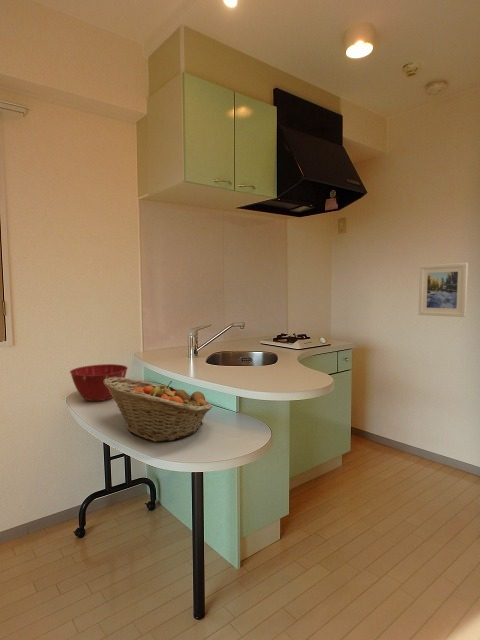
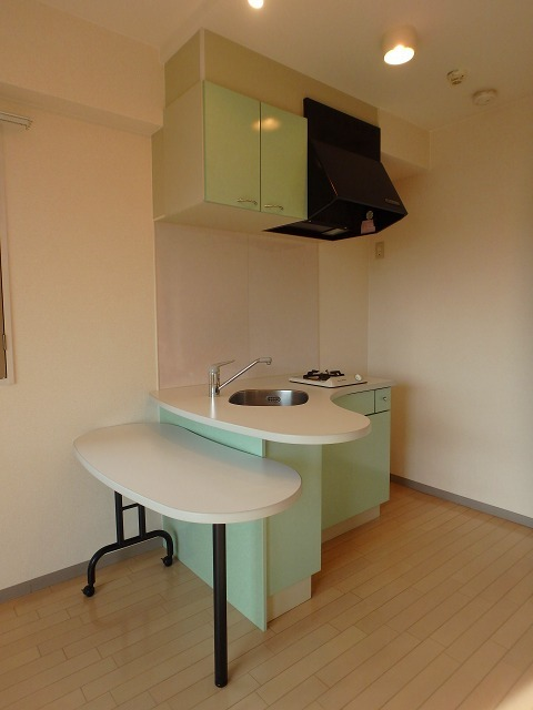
- mixing bowl [69,363,129,402]
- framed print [418,262,469,318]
- fruit basket [104,377,213,443]
